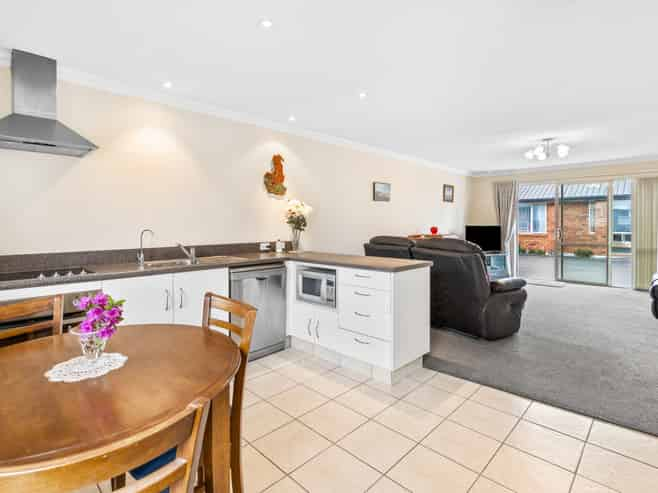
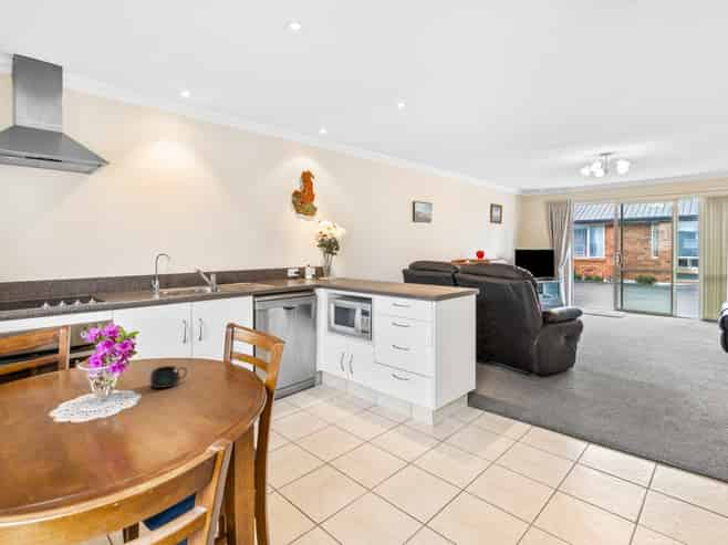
+ mug [148,365,188,389]
